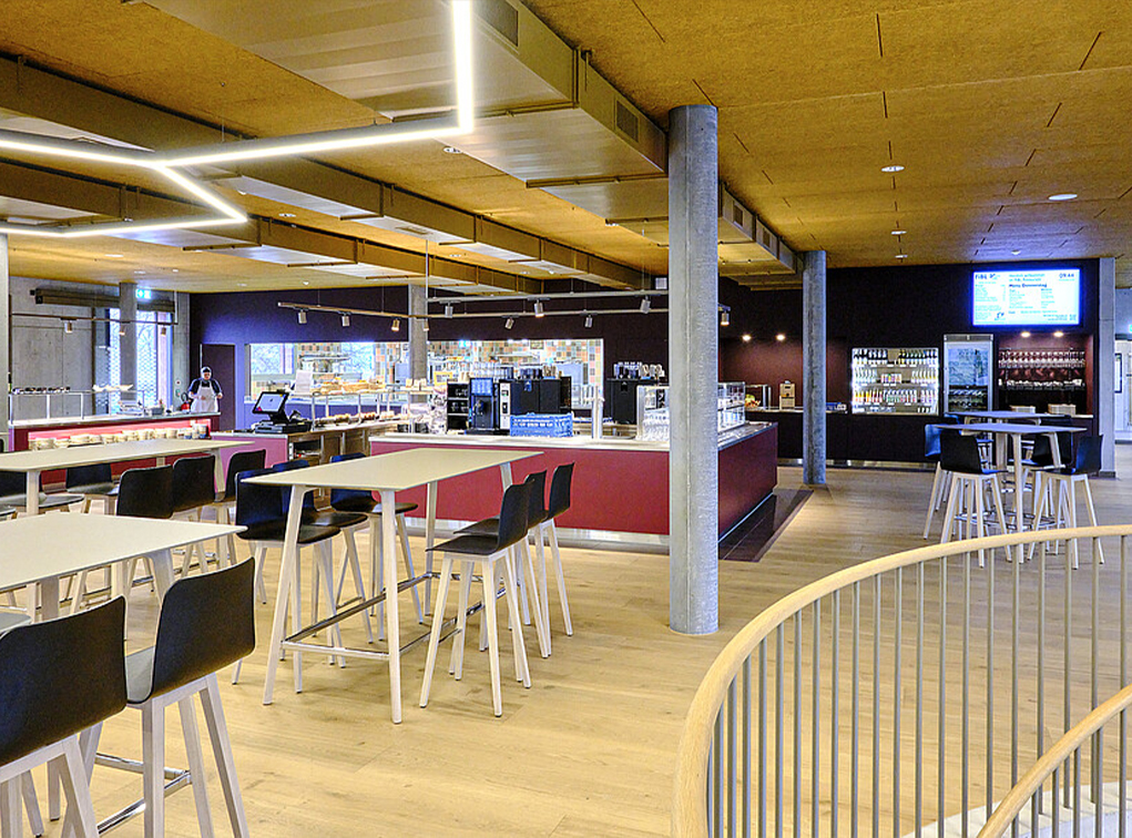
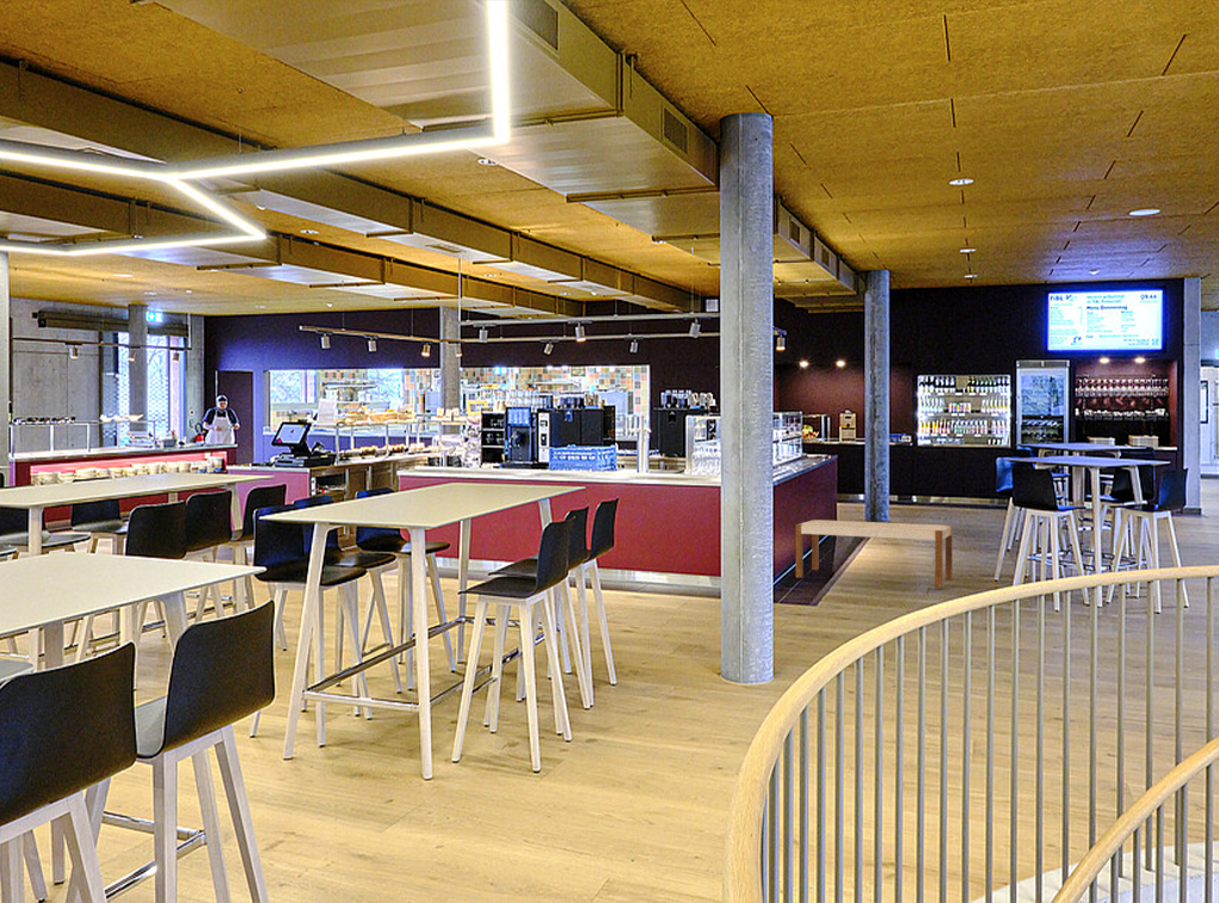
+ bench [794,518,954,590]
